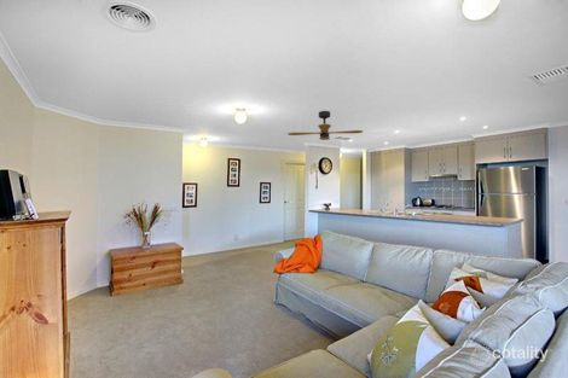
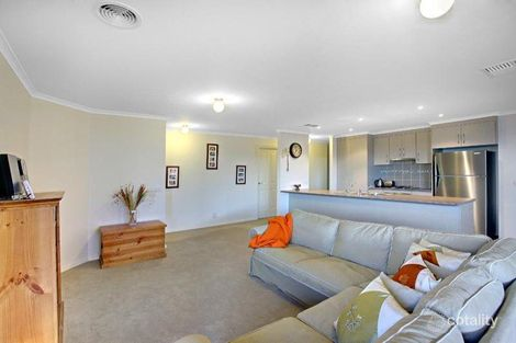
- ceiling fan [286,110,364,141]
